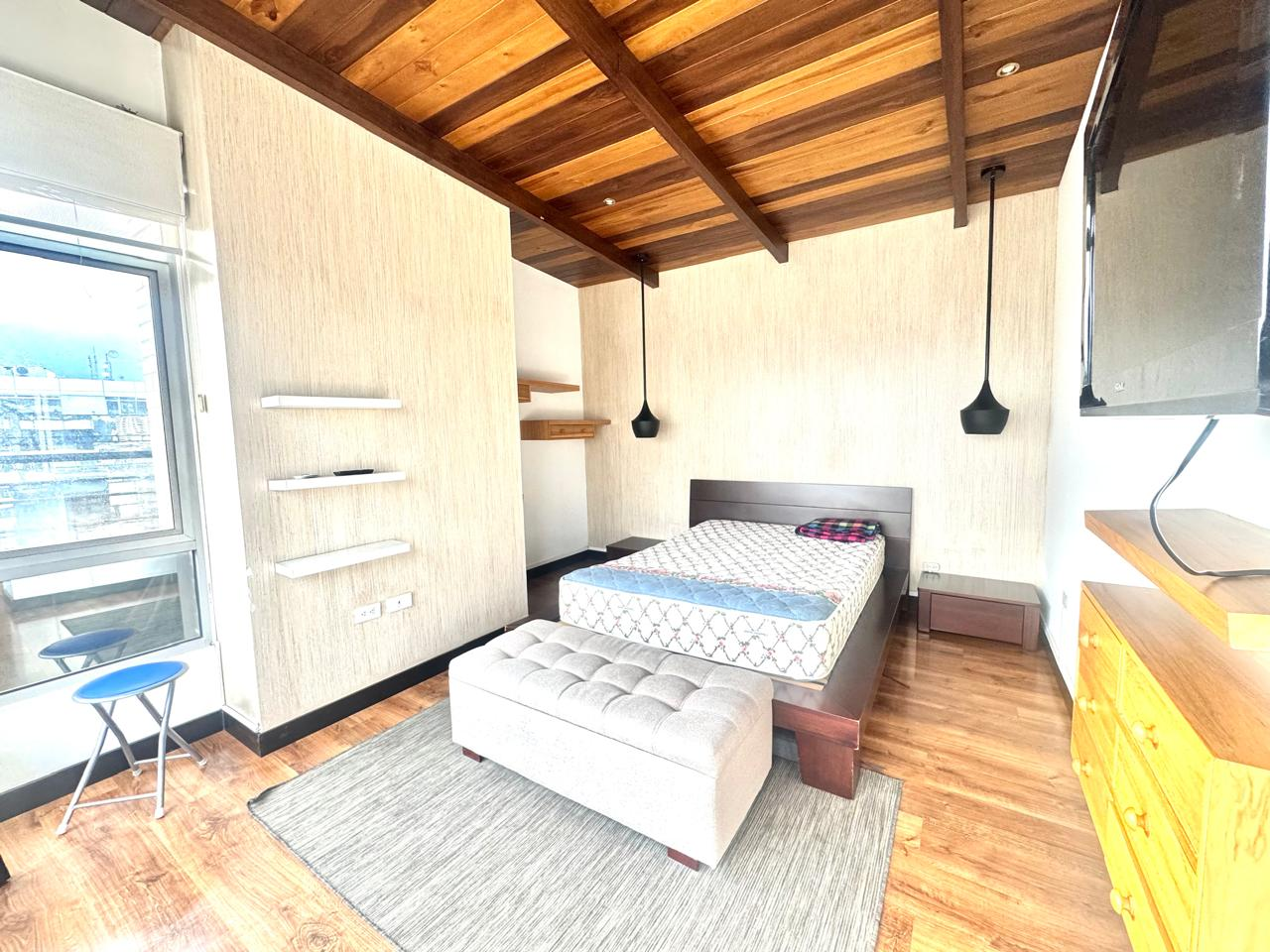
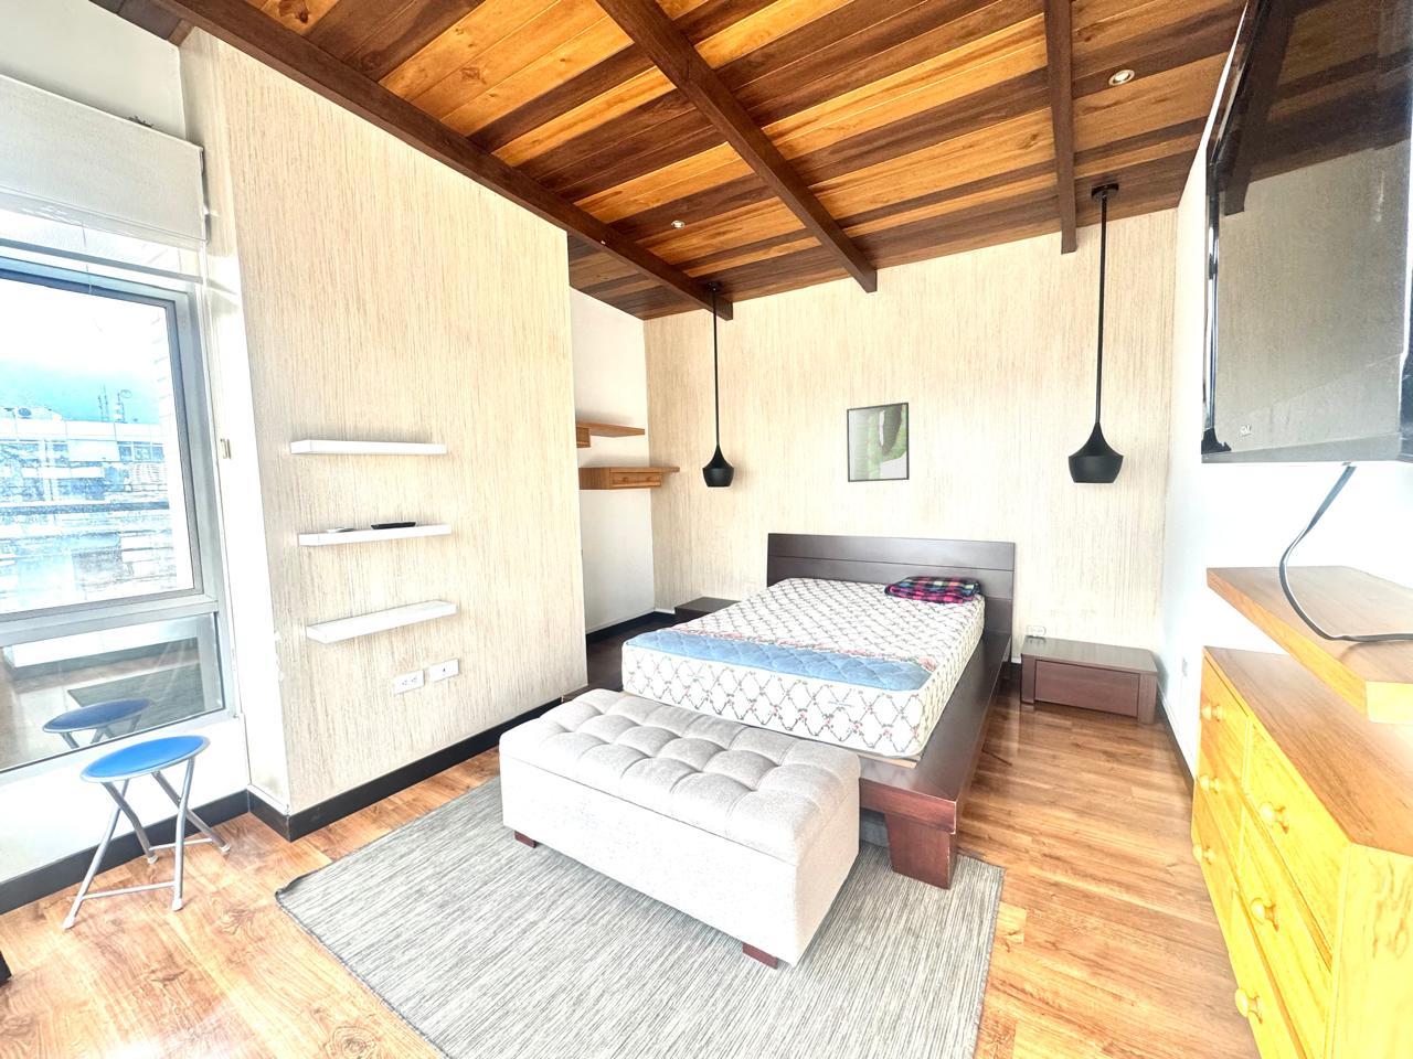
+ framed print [846,402,911,483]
